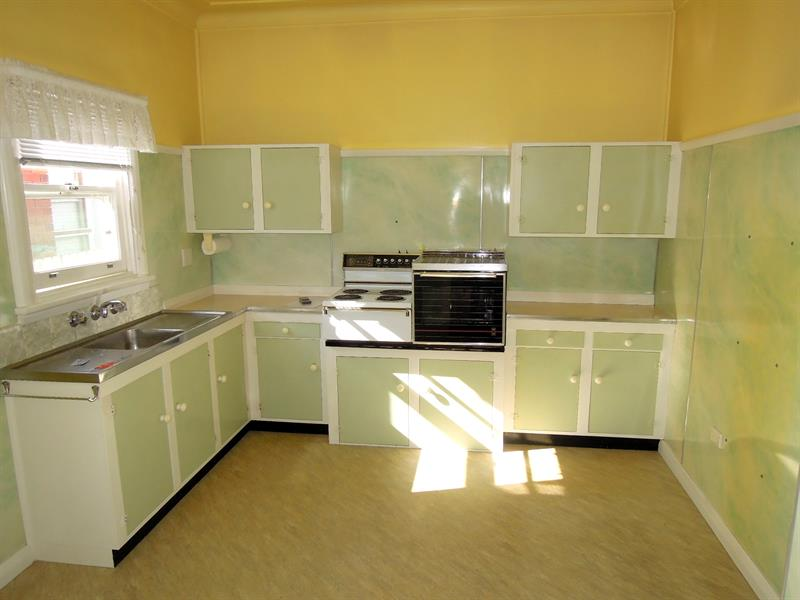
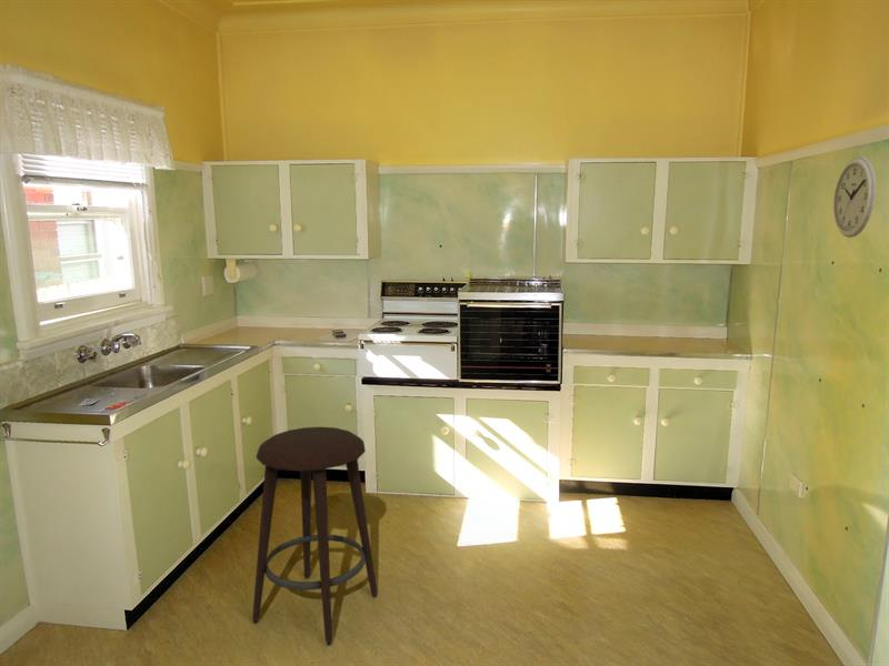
+ wall clock [832,155,877,239]
+ stool [251,426,378,647]
